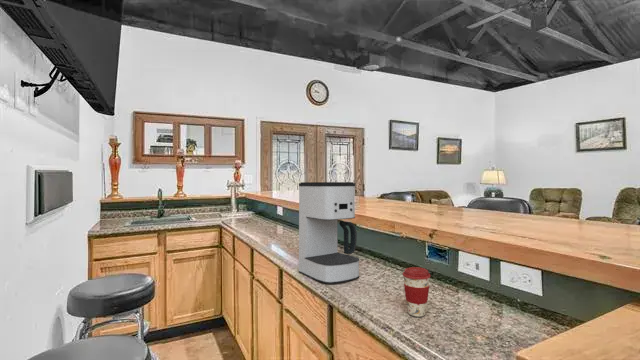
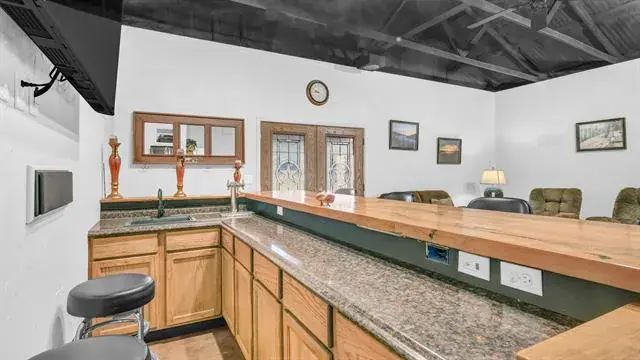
- coffee cup [401,266,432,318]
- coffee maker [298,181,360,285]
